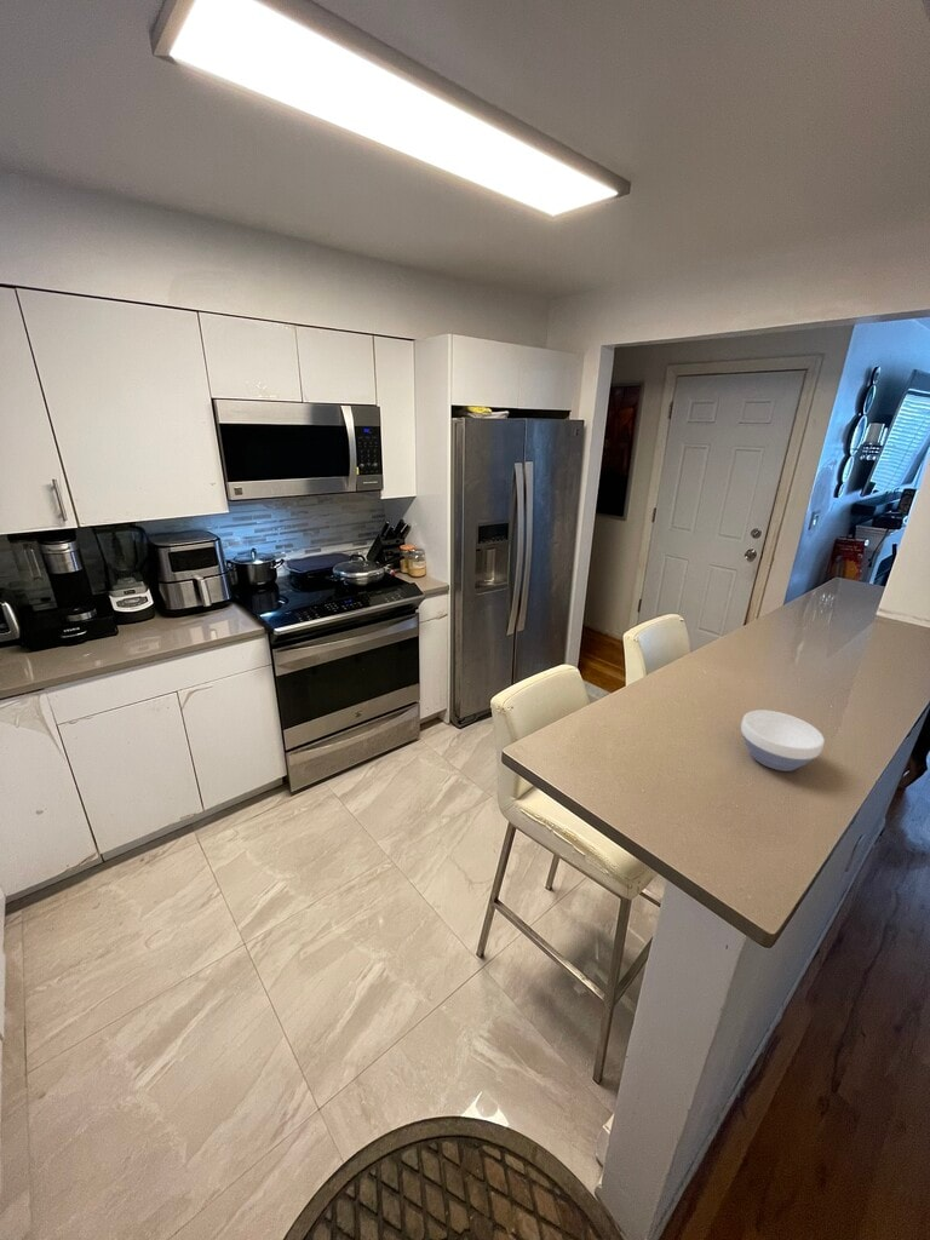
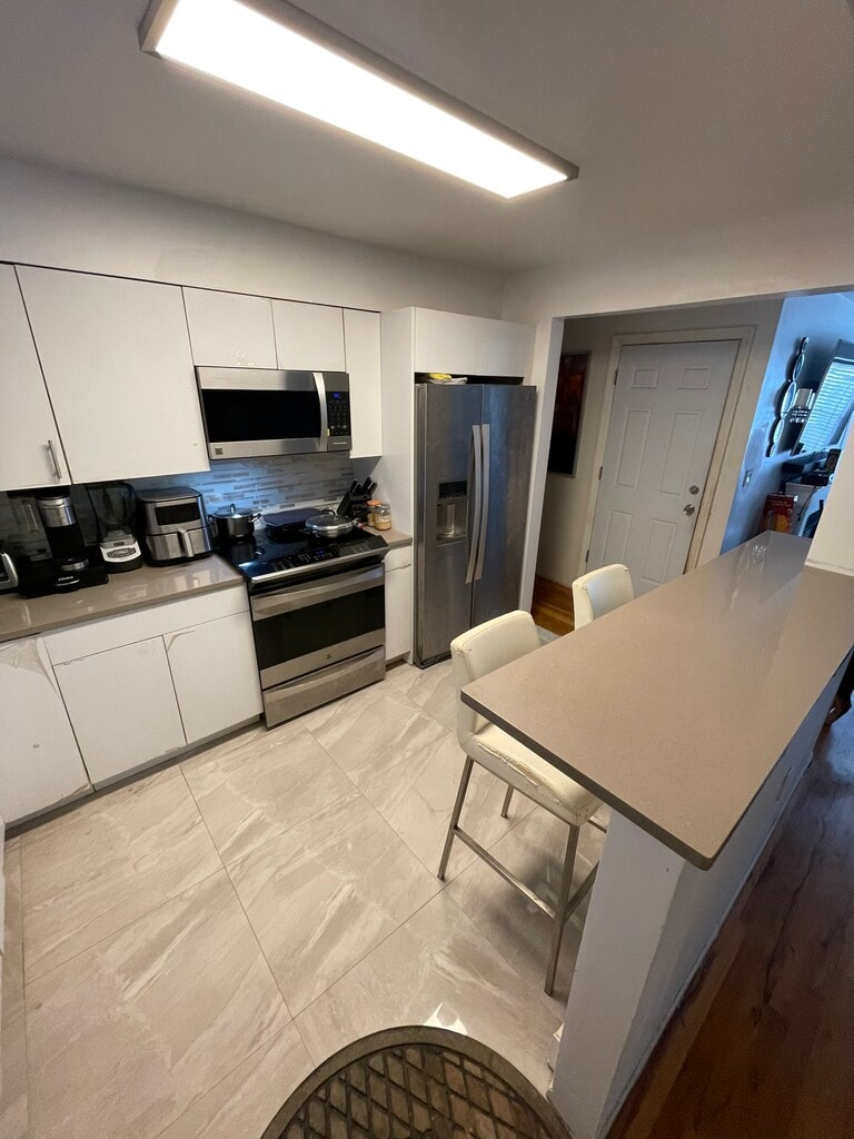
- bowl [740,710,826,773]
